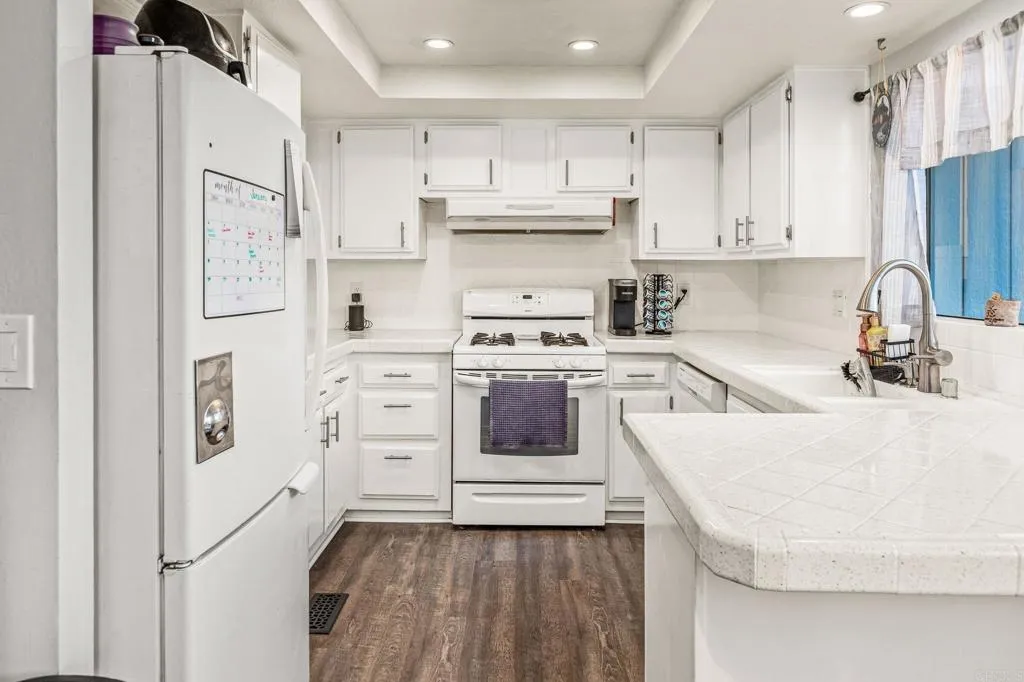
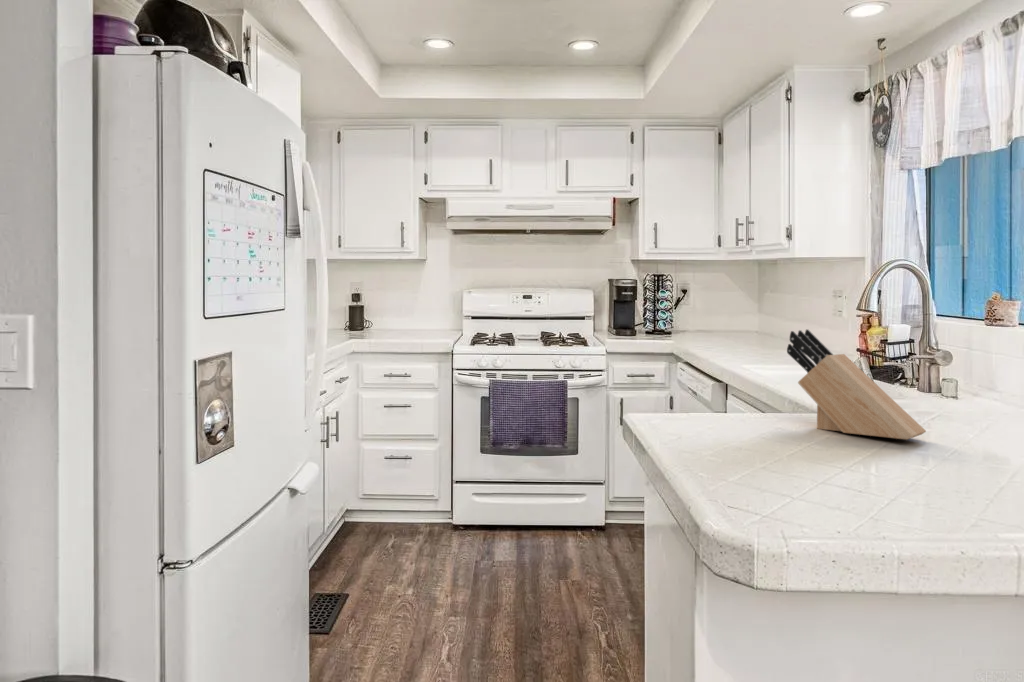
+ knife block [786,328,927,441]
